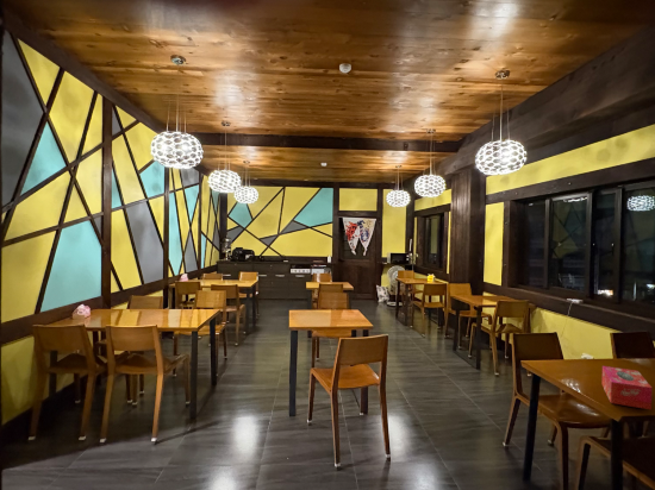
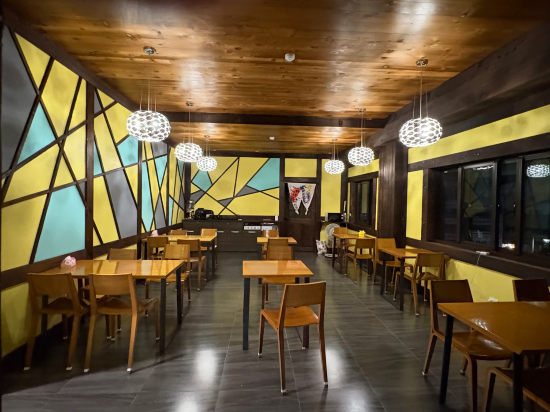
- tissue box [601,365,653,410]
